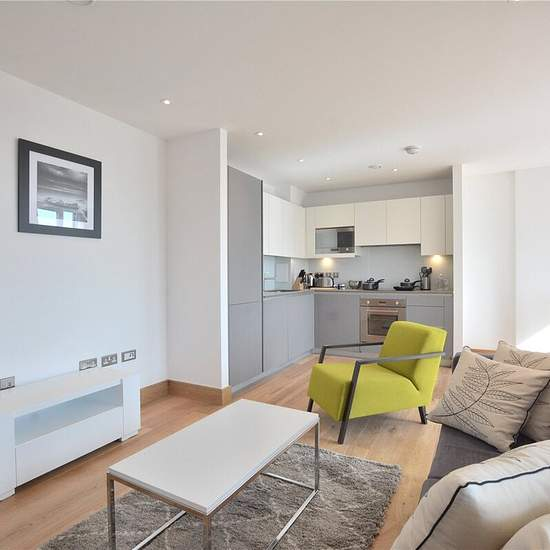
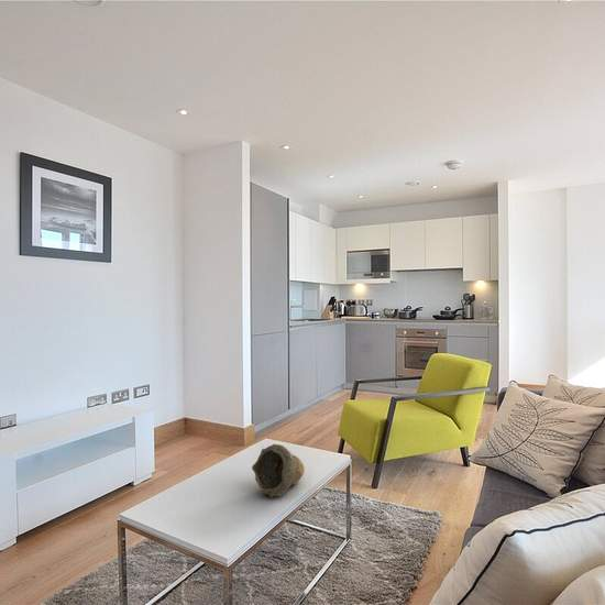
+ decorative bowl [251,443,306,498]
